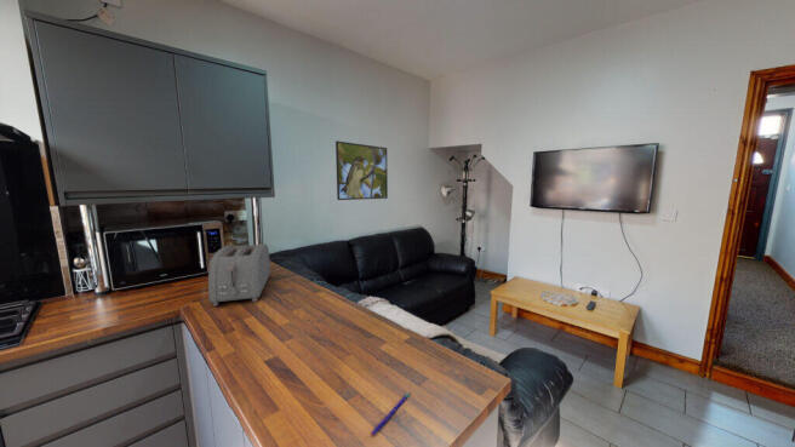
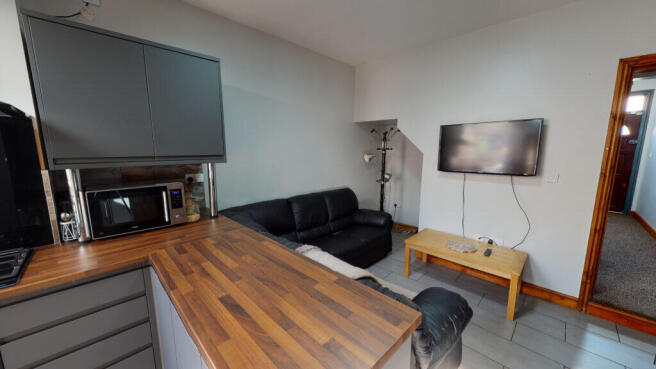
- toaster [207,242,271,306]
- pen [370,391,411,439]
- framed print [334,139,389,201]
